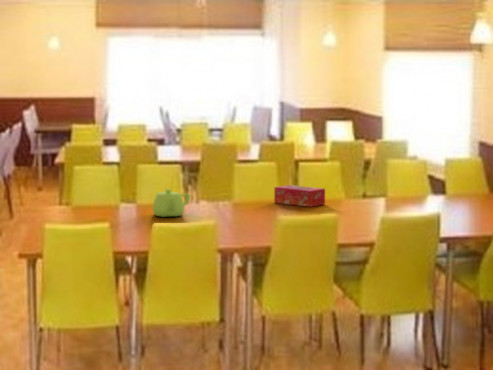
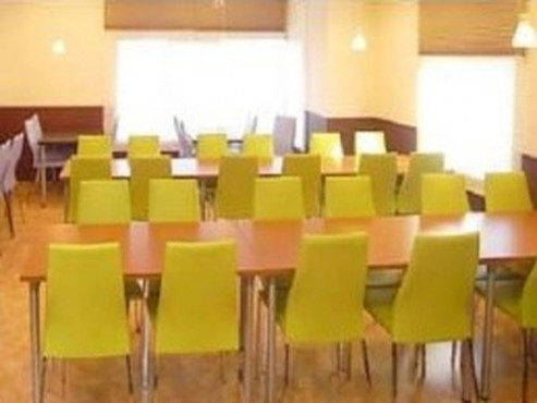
- teapot [152,188,191,218]
- tissue box [273,184,326,208]
